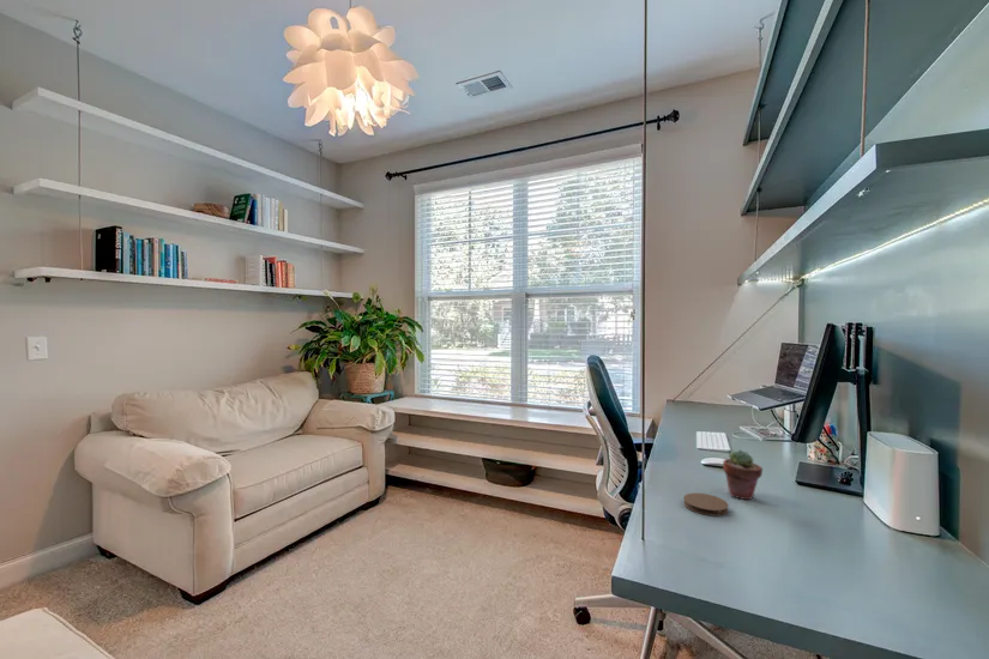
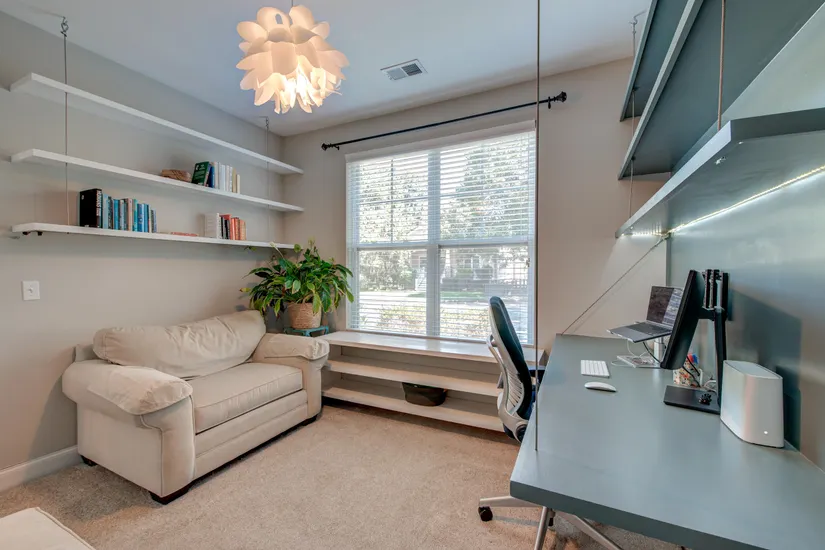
- potted succulent [722,448,764,501]
- coaster [682,491,730,518]
